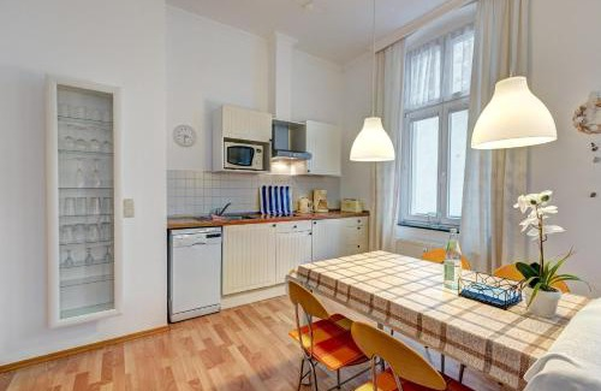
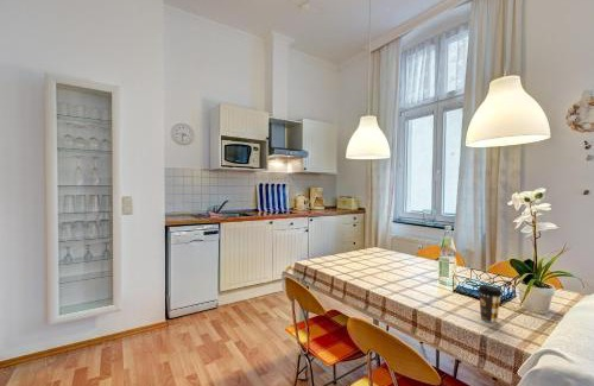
+ coffee cup [476,284,504,323]
